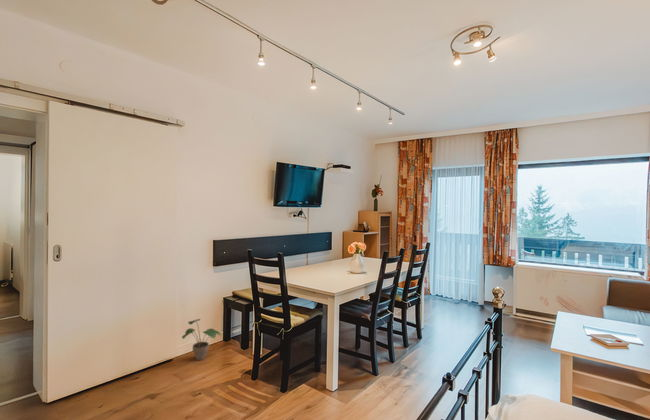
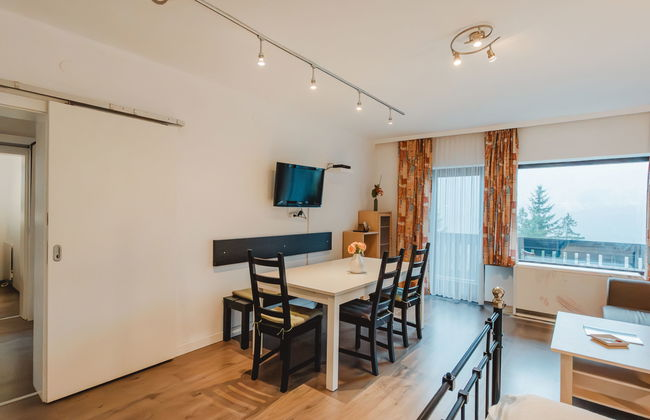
- potted plant [181,318,222,361]
